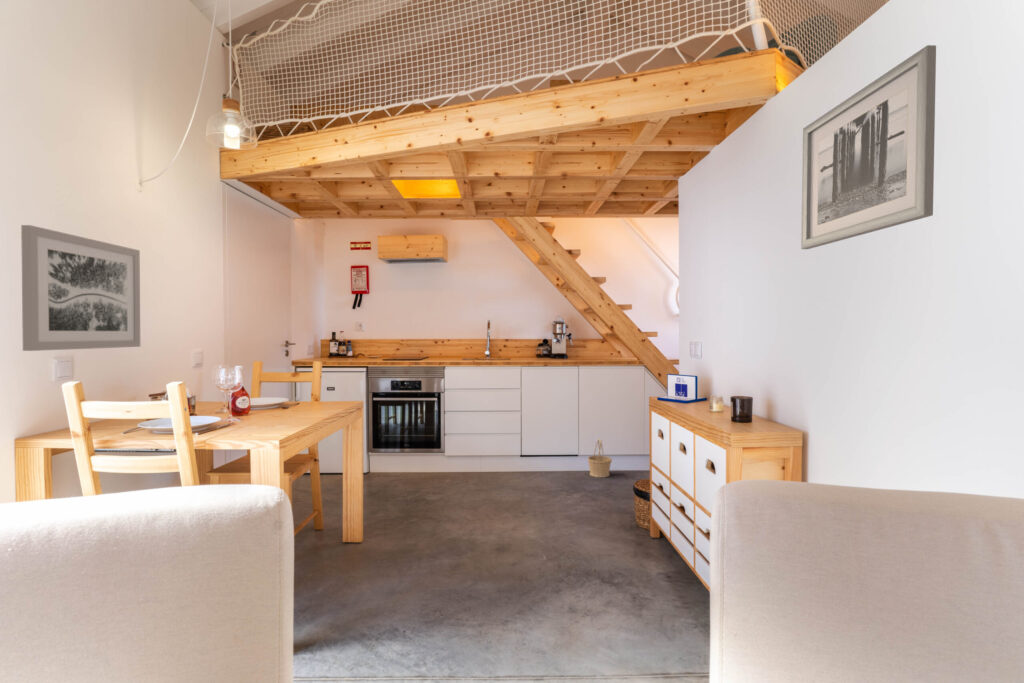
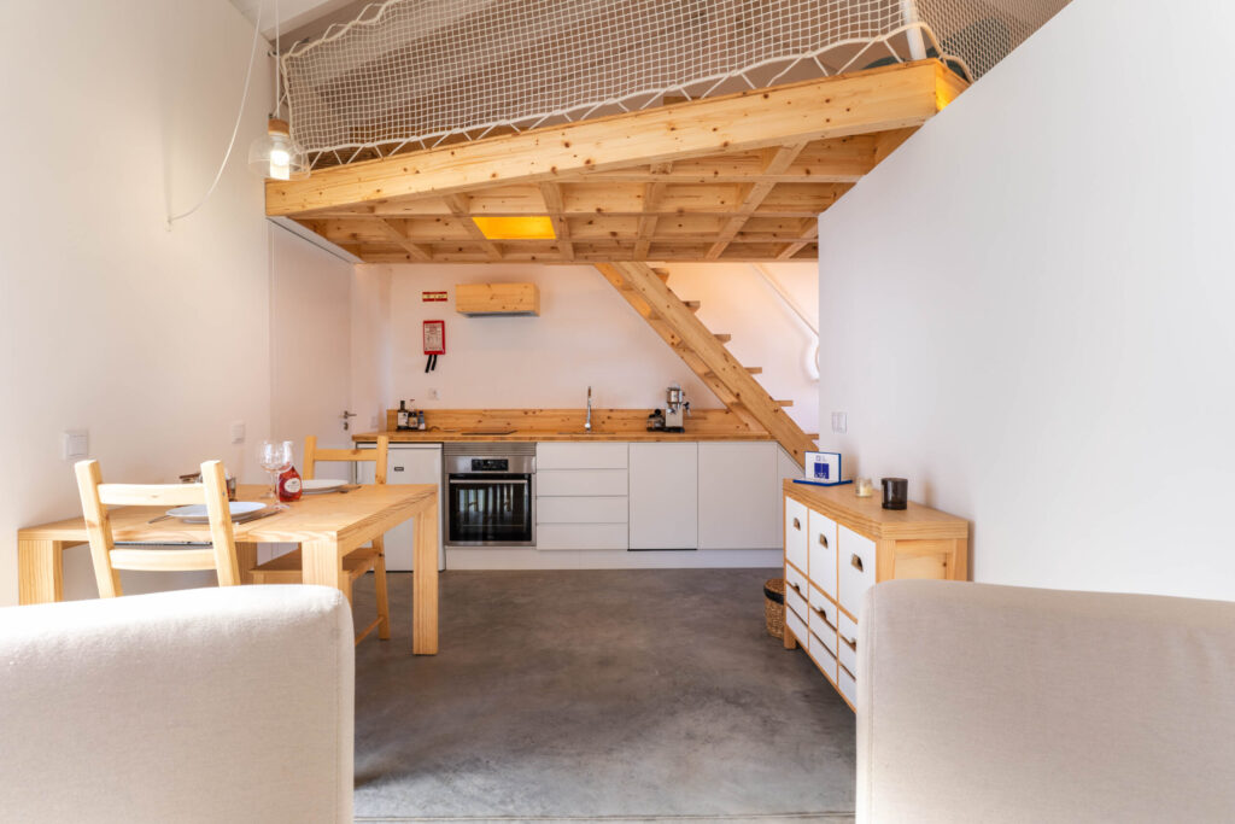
- basket [586,438,613,478]
- wall art [20,224,141,352]
- wall art [800,44,937,250]
